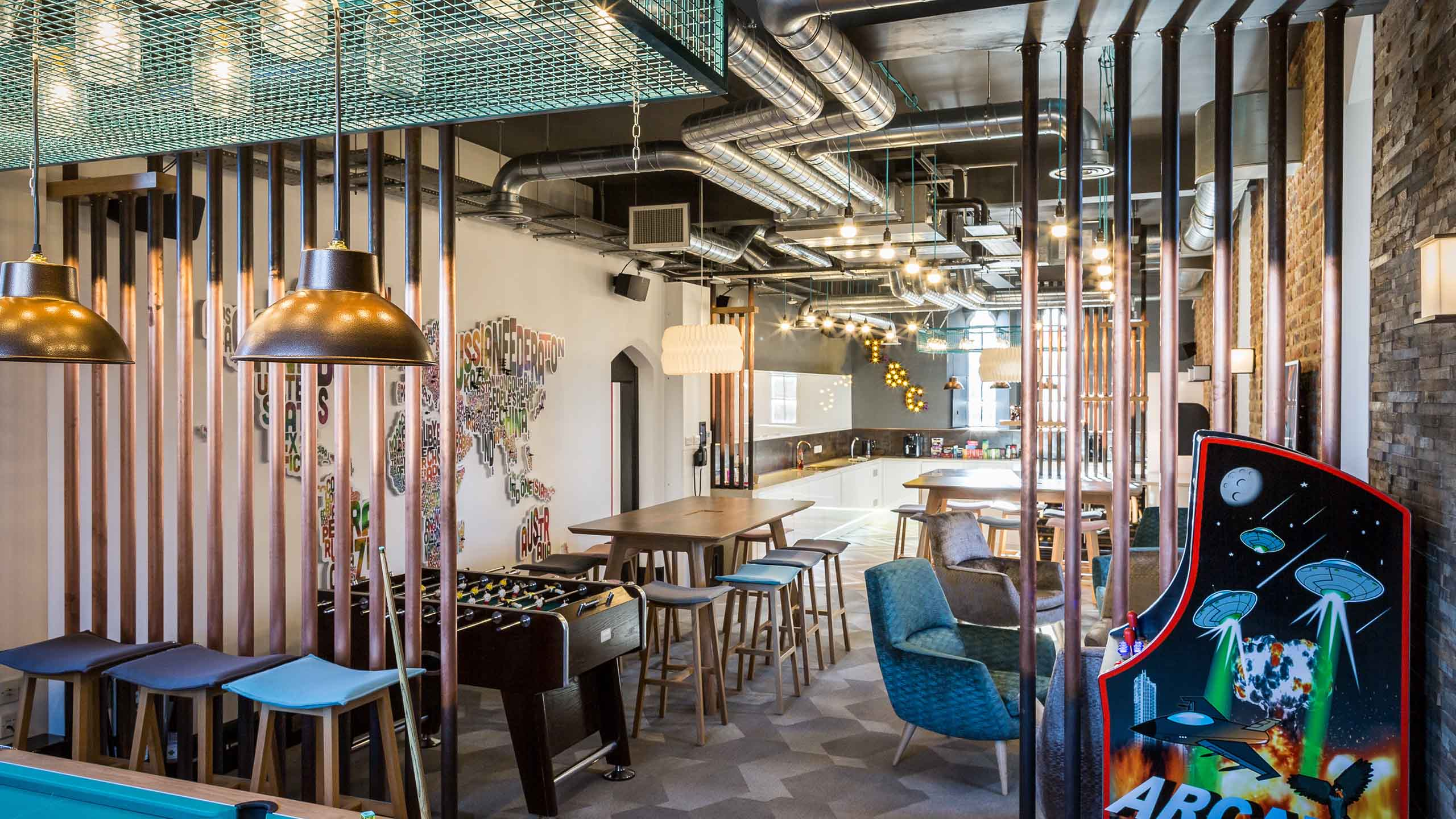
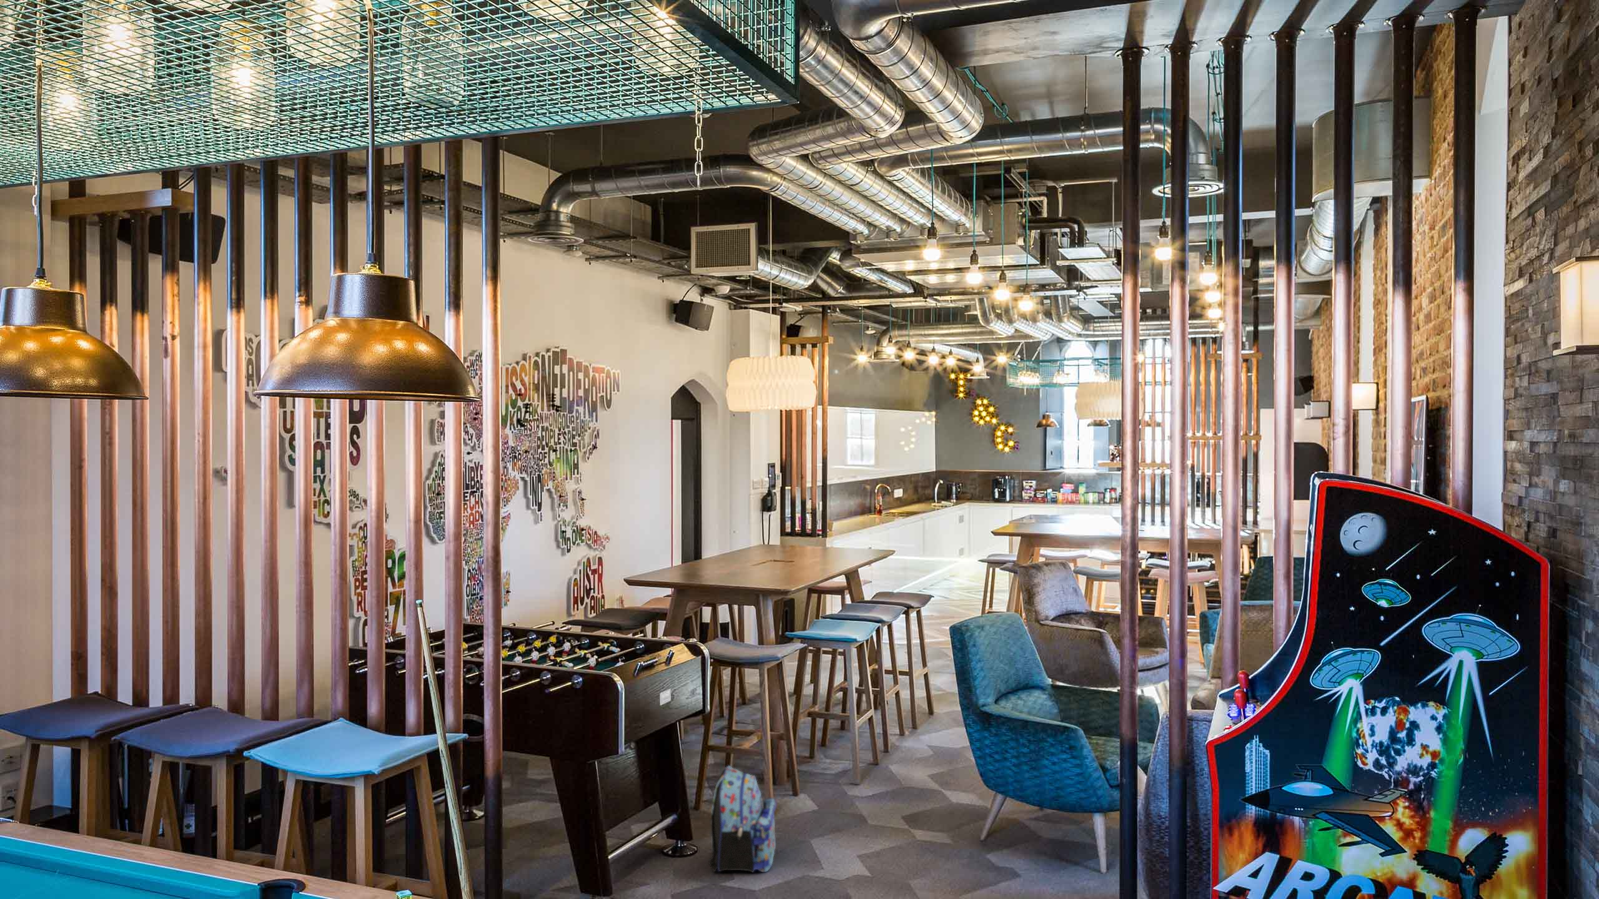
+ backpack [707,765,776,874]
